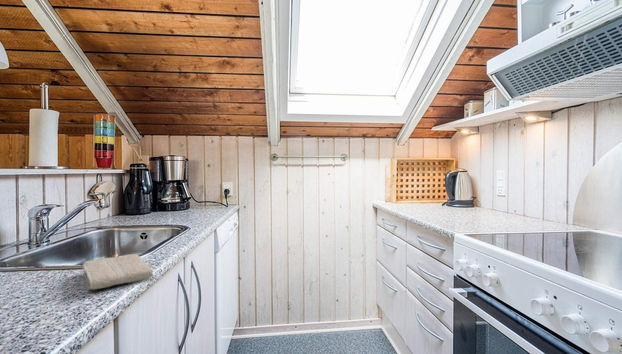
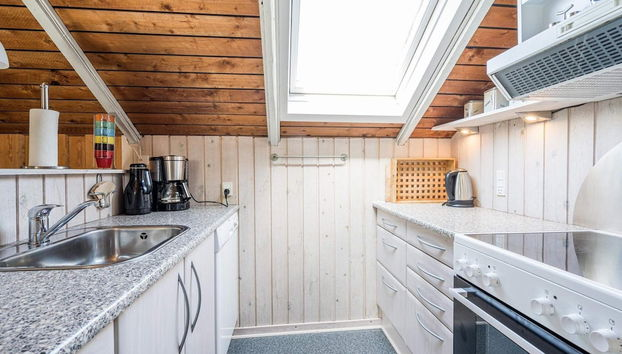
- washcloth [82,253,154,291]
